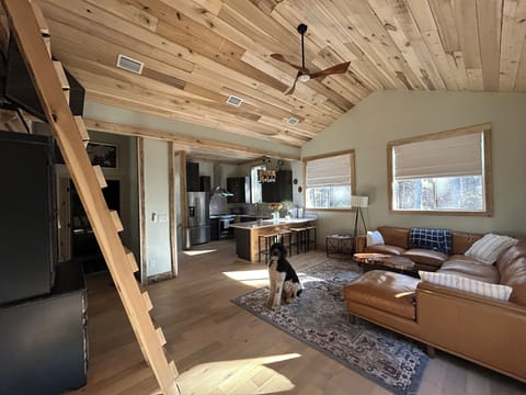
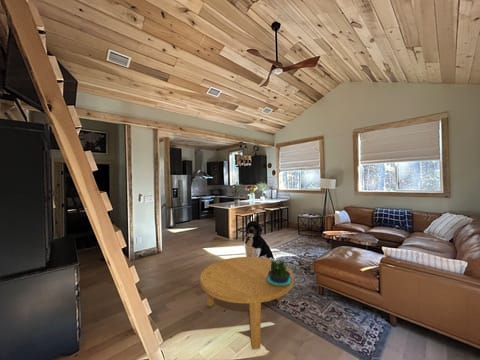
+ coffee table [199,256,295,350]
+ potted plant [266,259,292,286]
